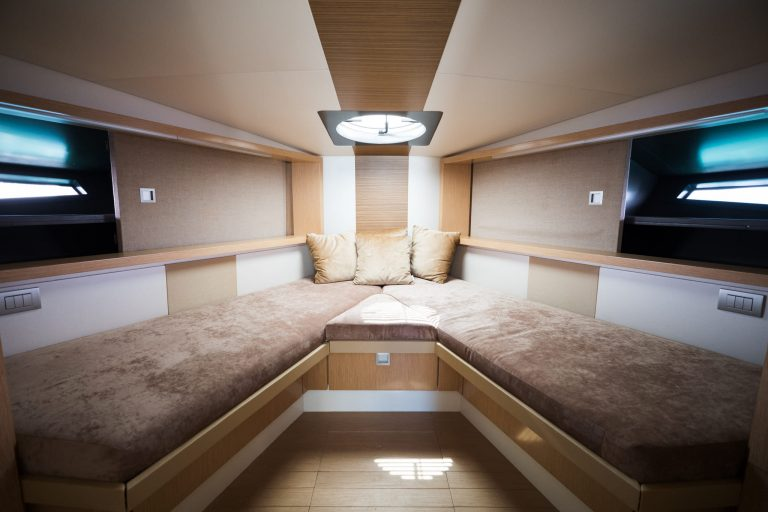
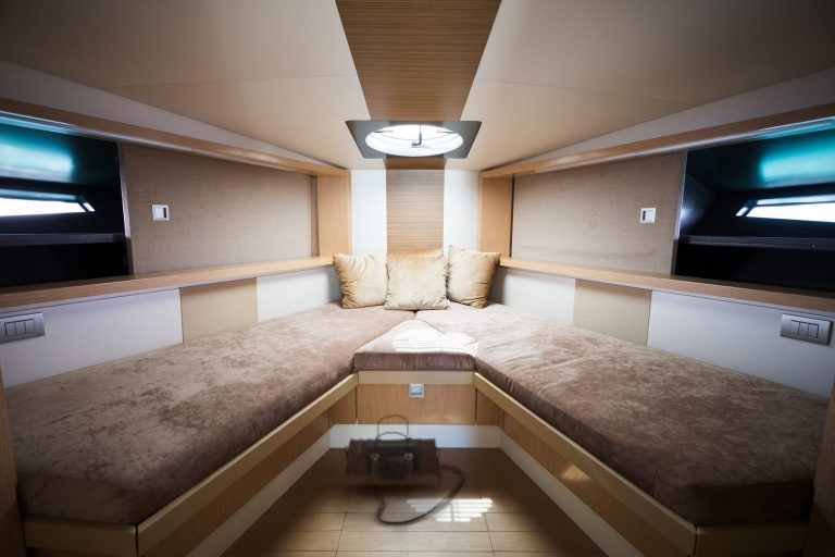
+ duffel bag [344,413,465,523]
